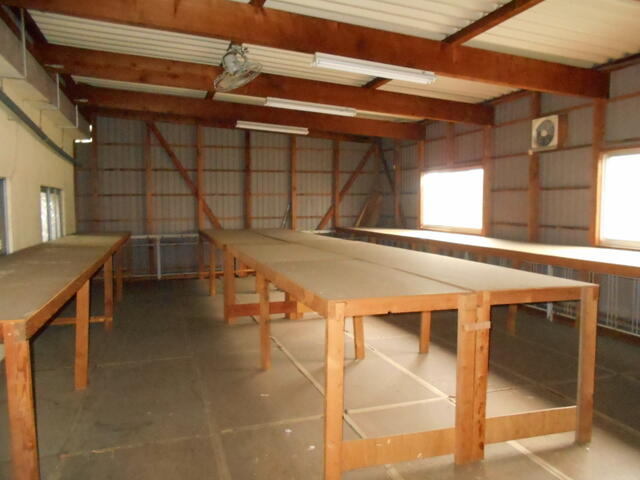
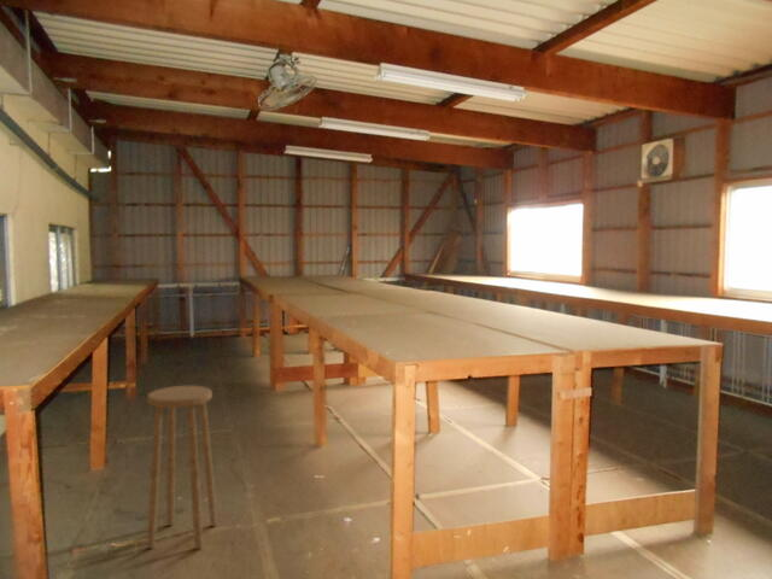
+ stool [146,385,218,551]
